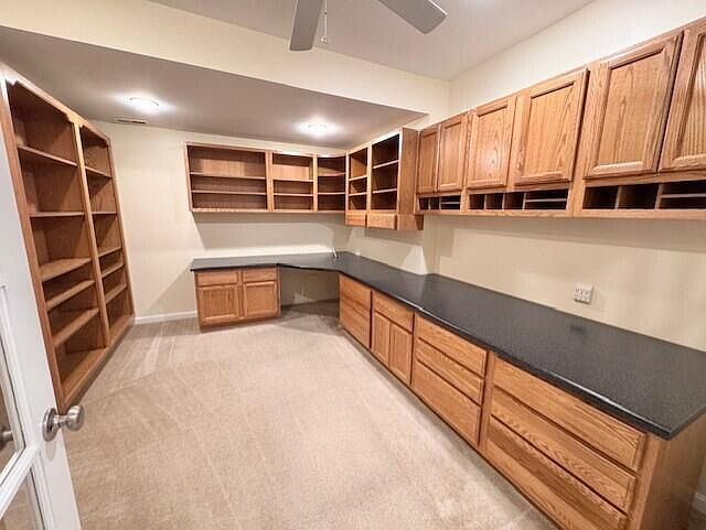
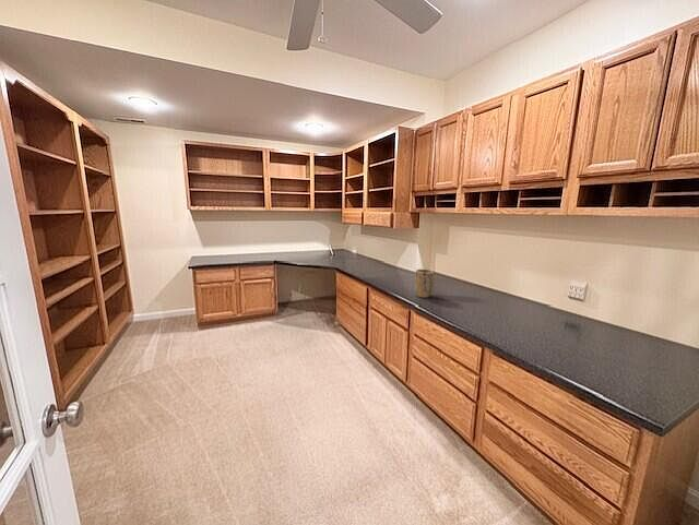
+ plant pot [414,269,435,299]
